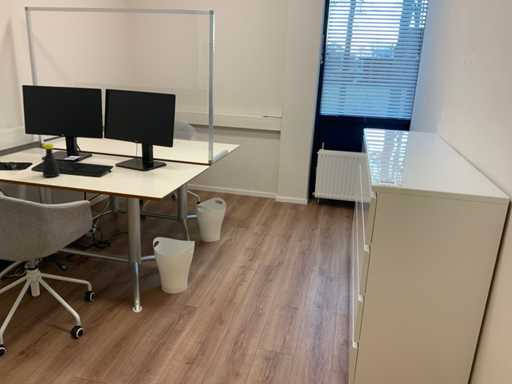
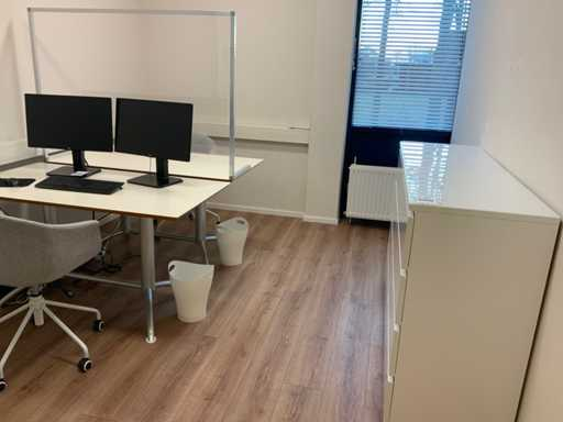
- bottle [42,143,60,178]
